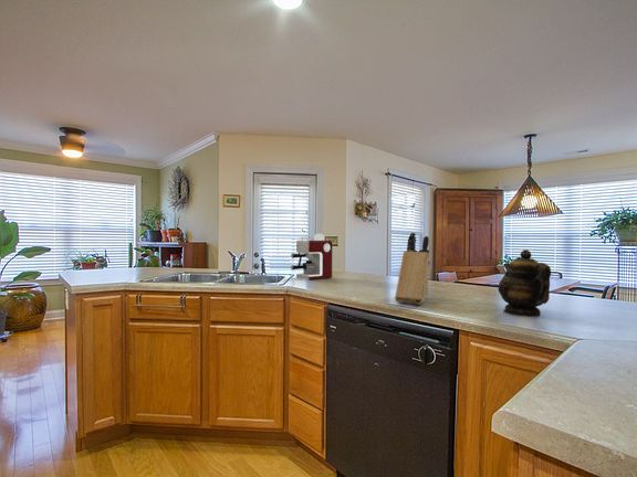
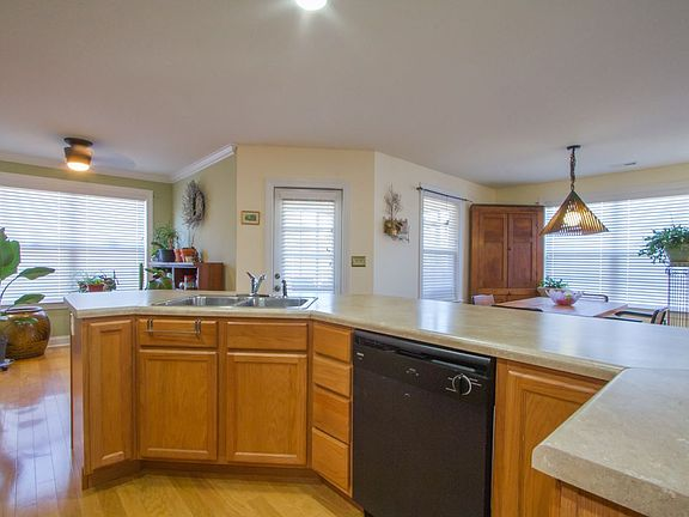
- knife block [394,232,430,306]
- coffee maker [290,233,334,280]
- teapot [497,248,552,317]
